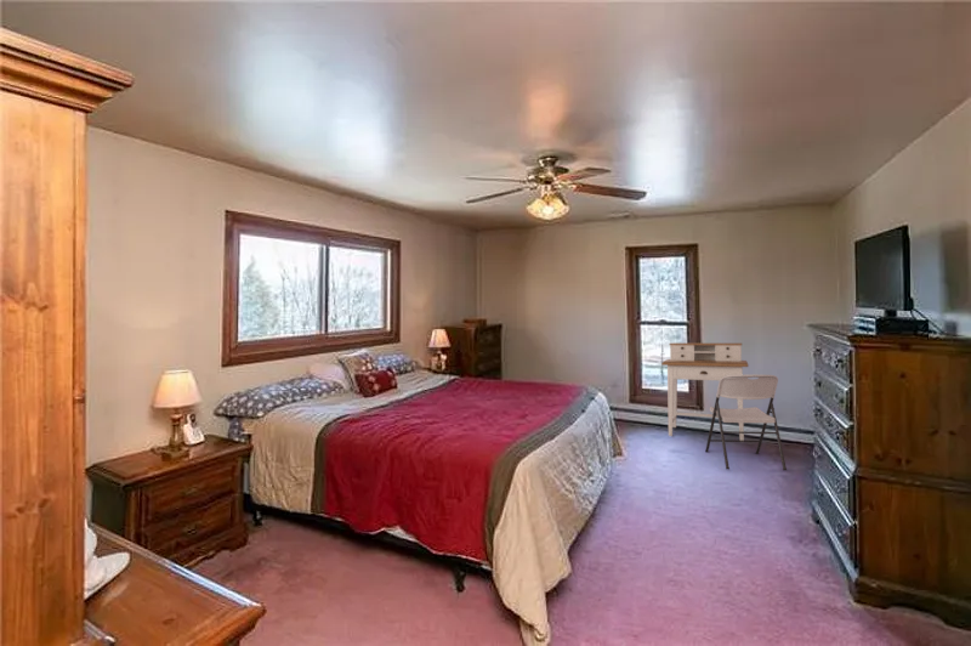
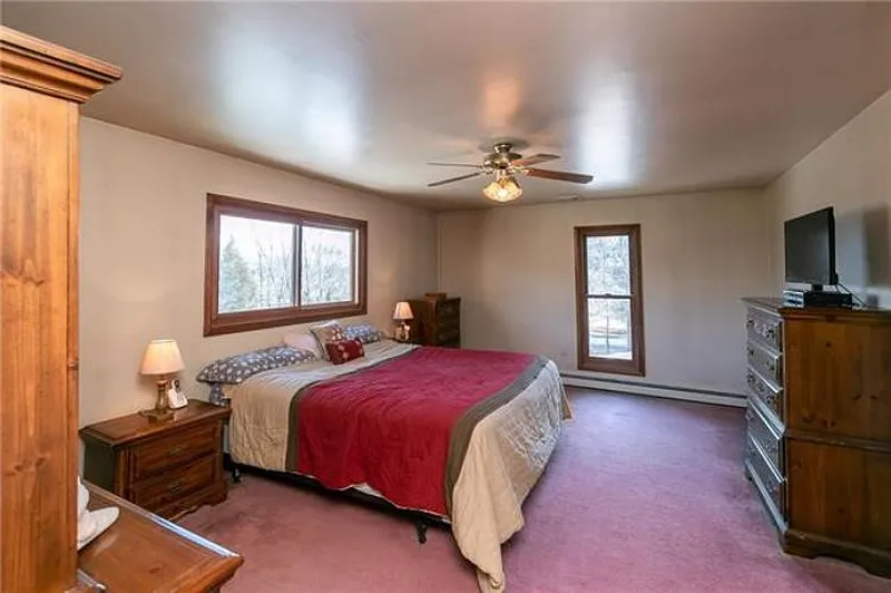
- desk [660,342,749,441]
- chair [704,374,788,471]
